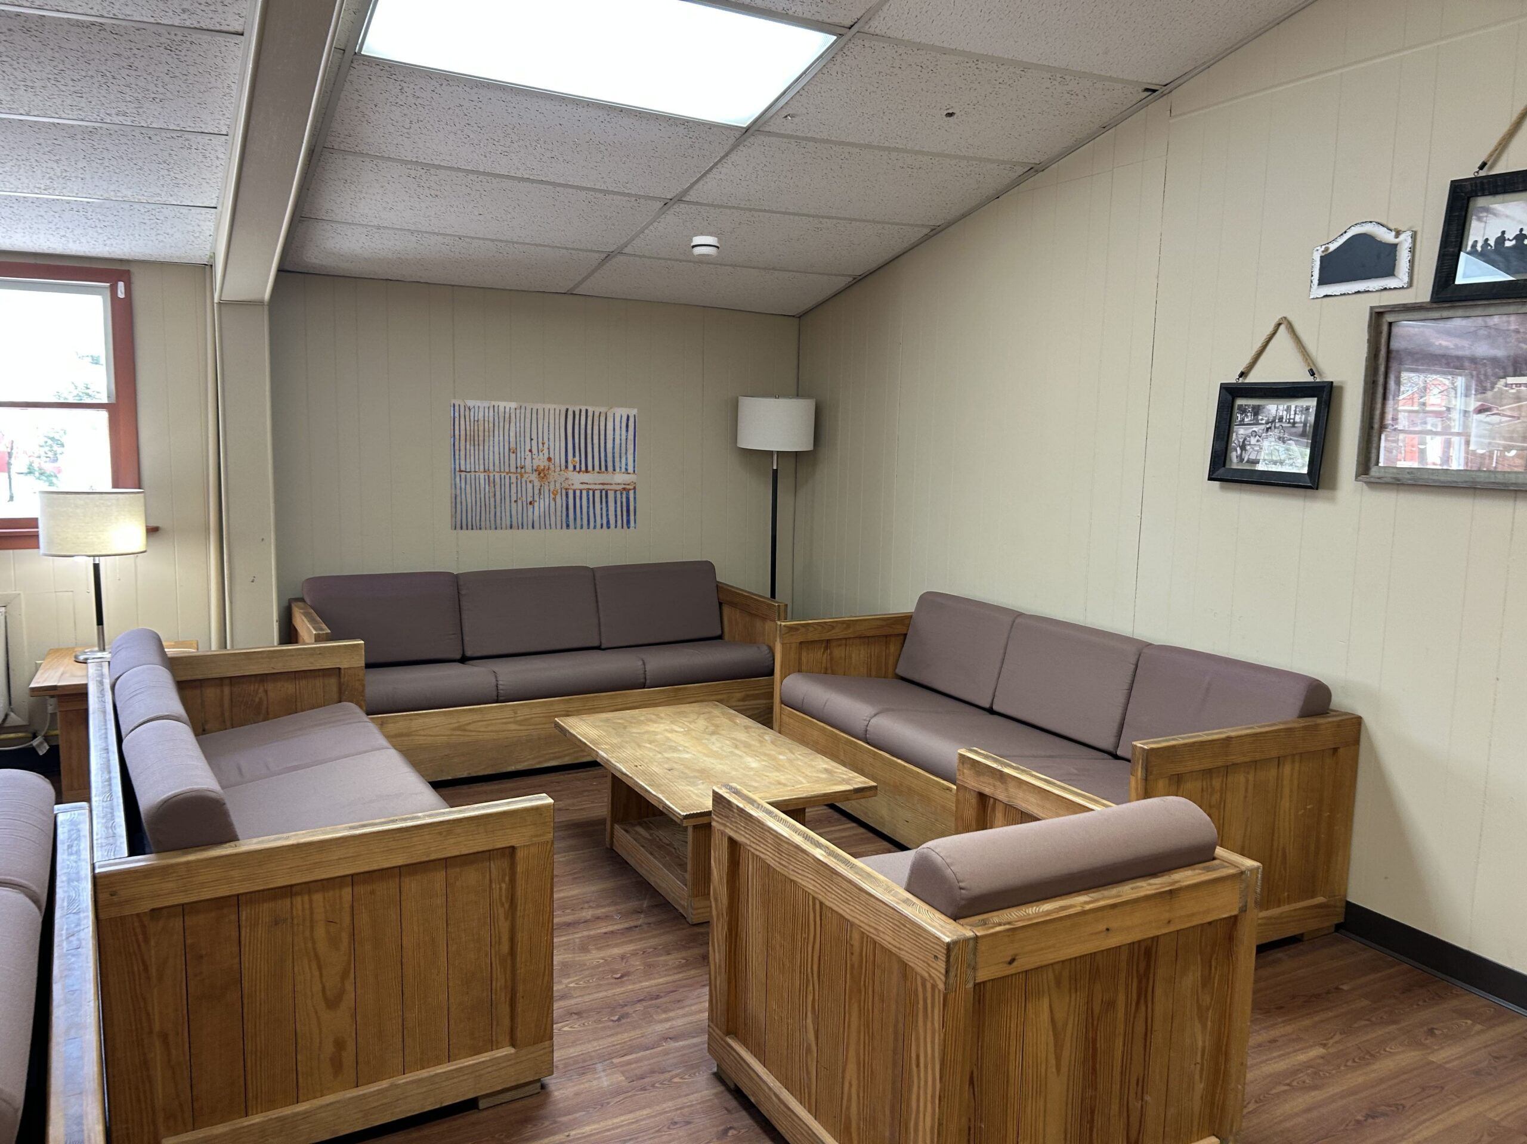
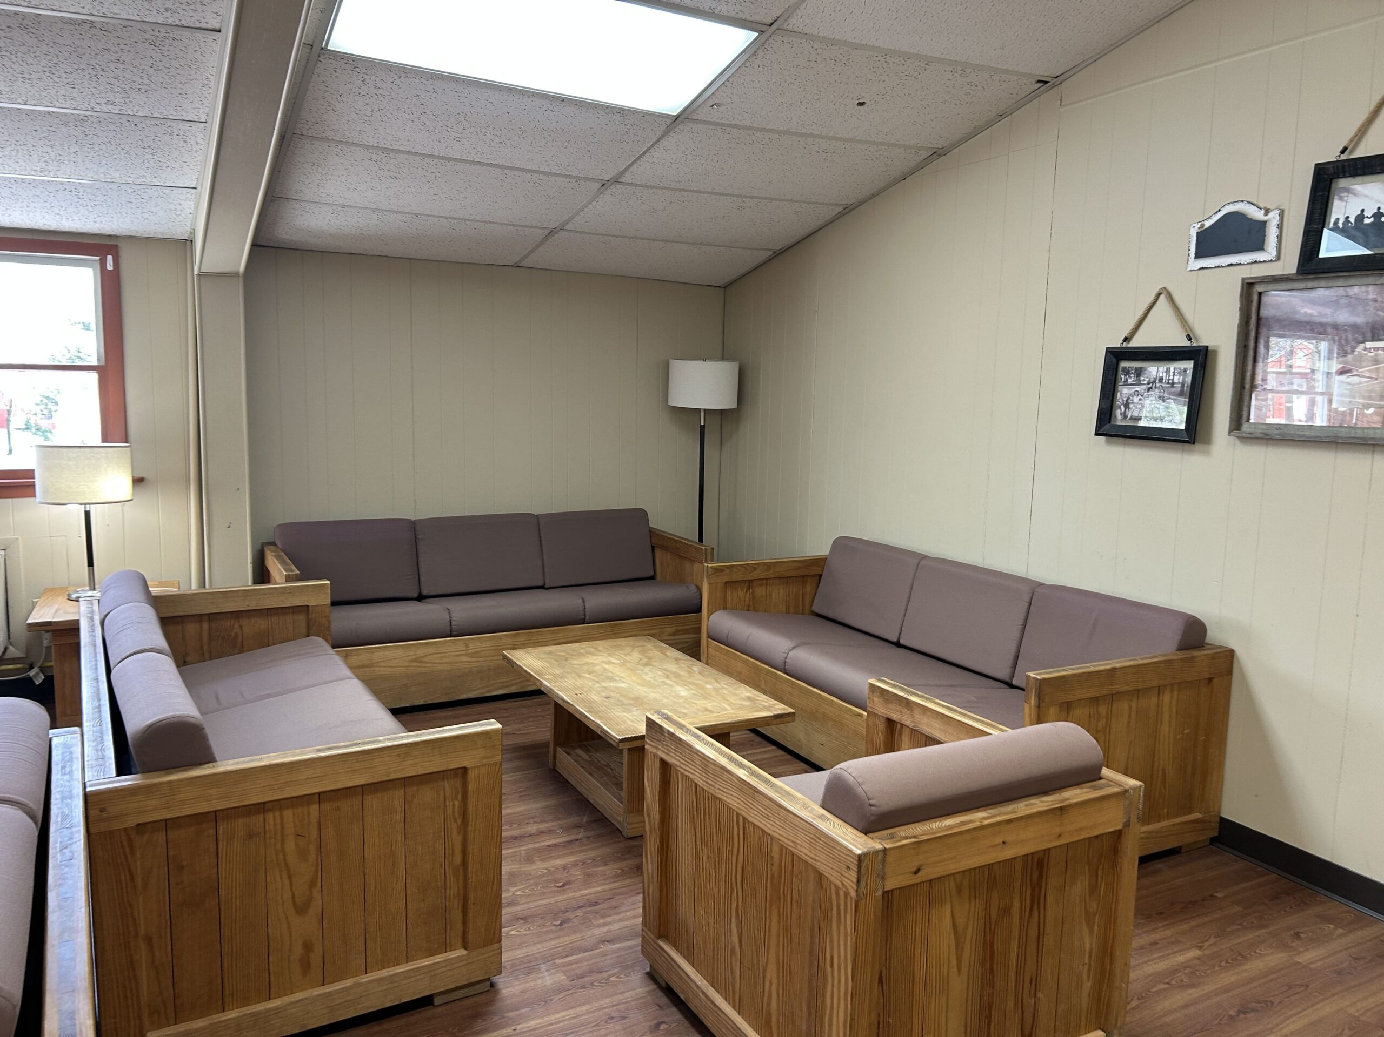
- wall art [450,399,637,531]
- smoke detector [690,236,720,258]
